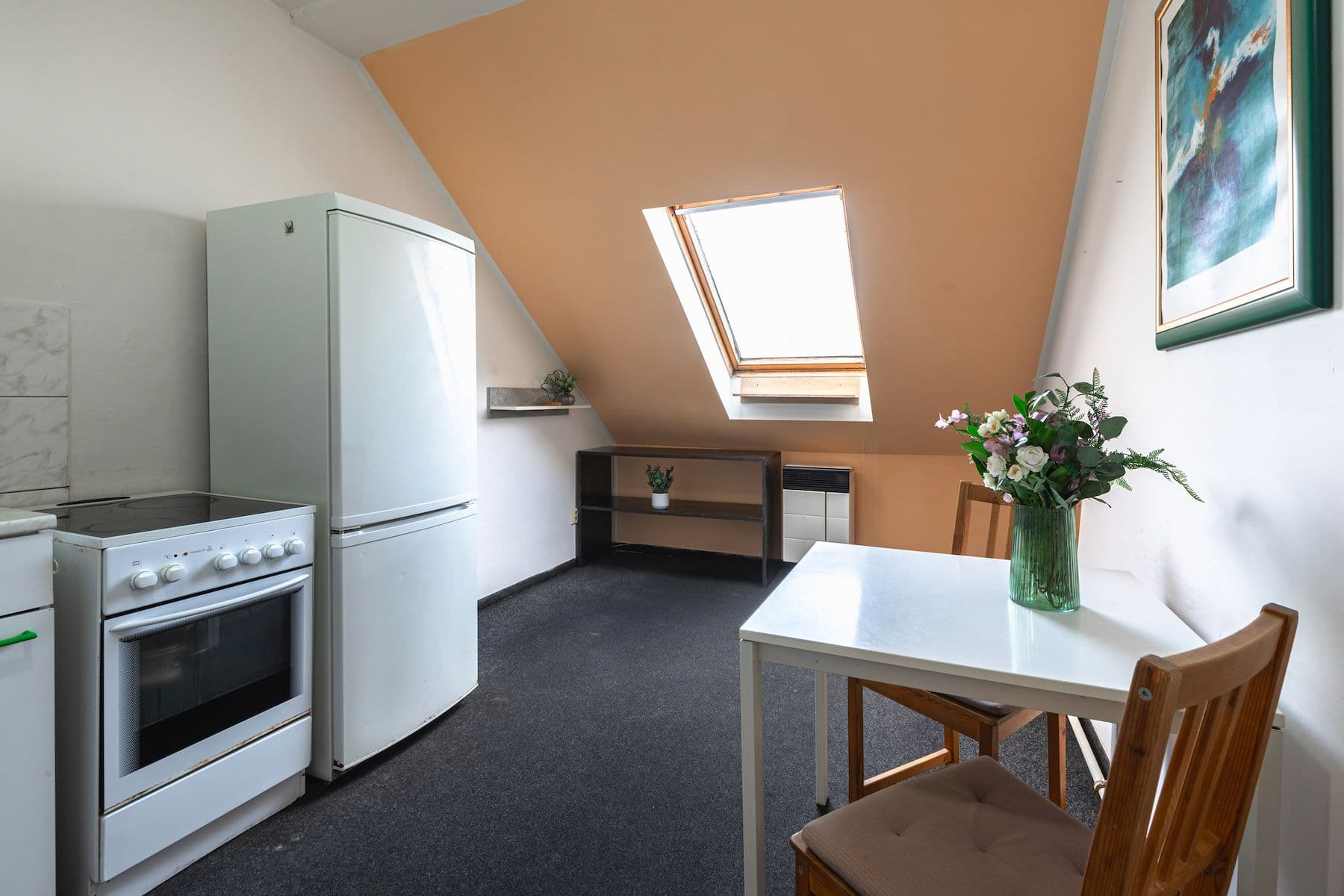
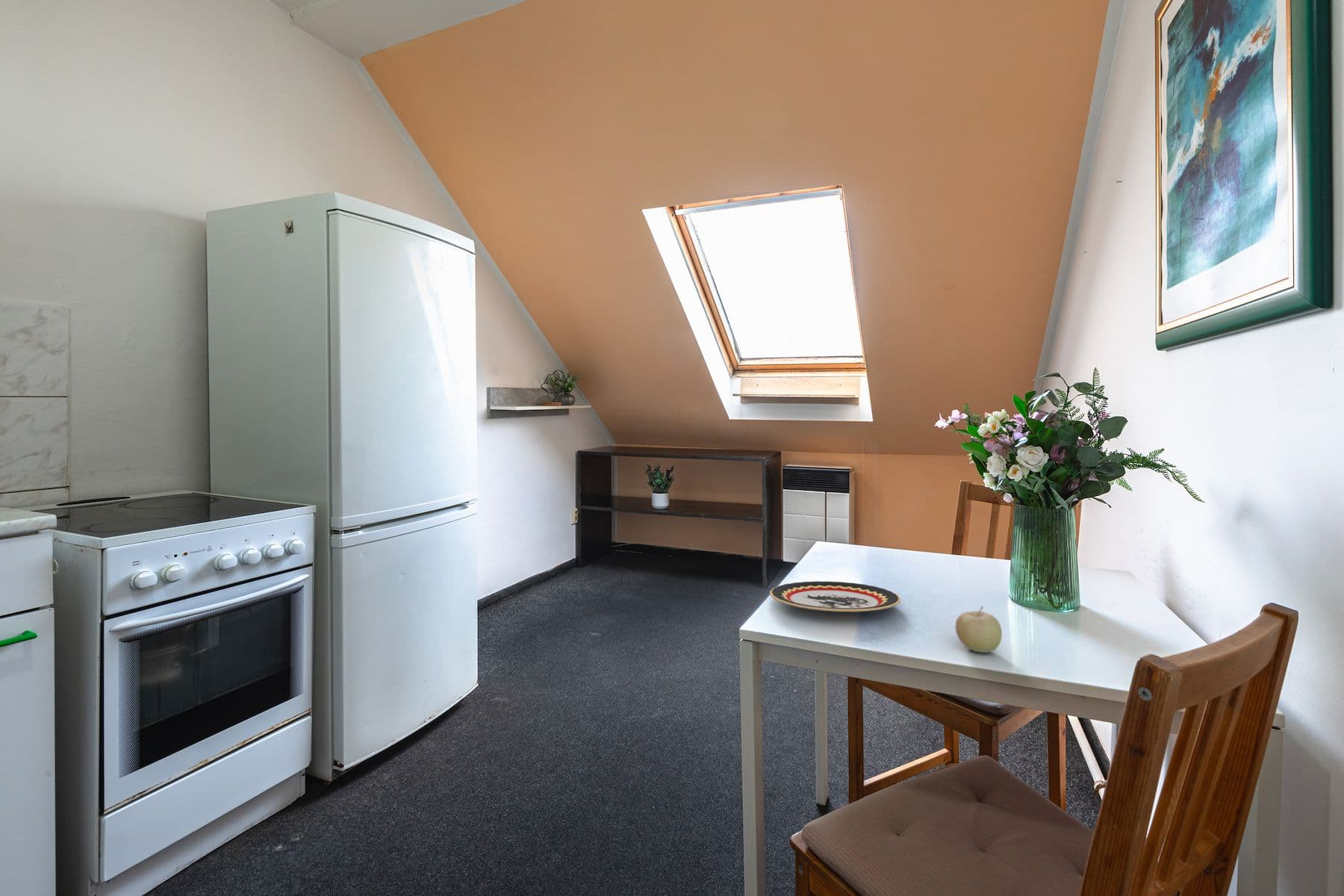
+ fruit [954,606,1003,653]
+ plate [769,581,901,612]
